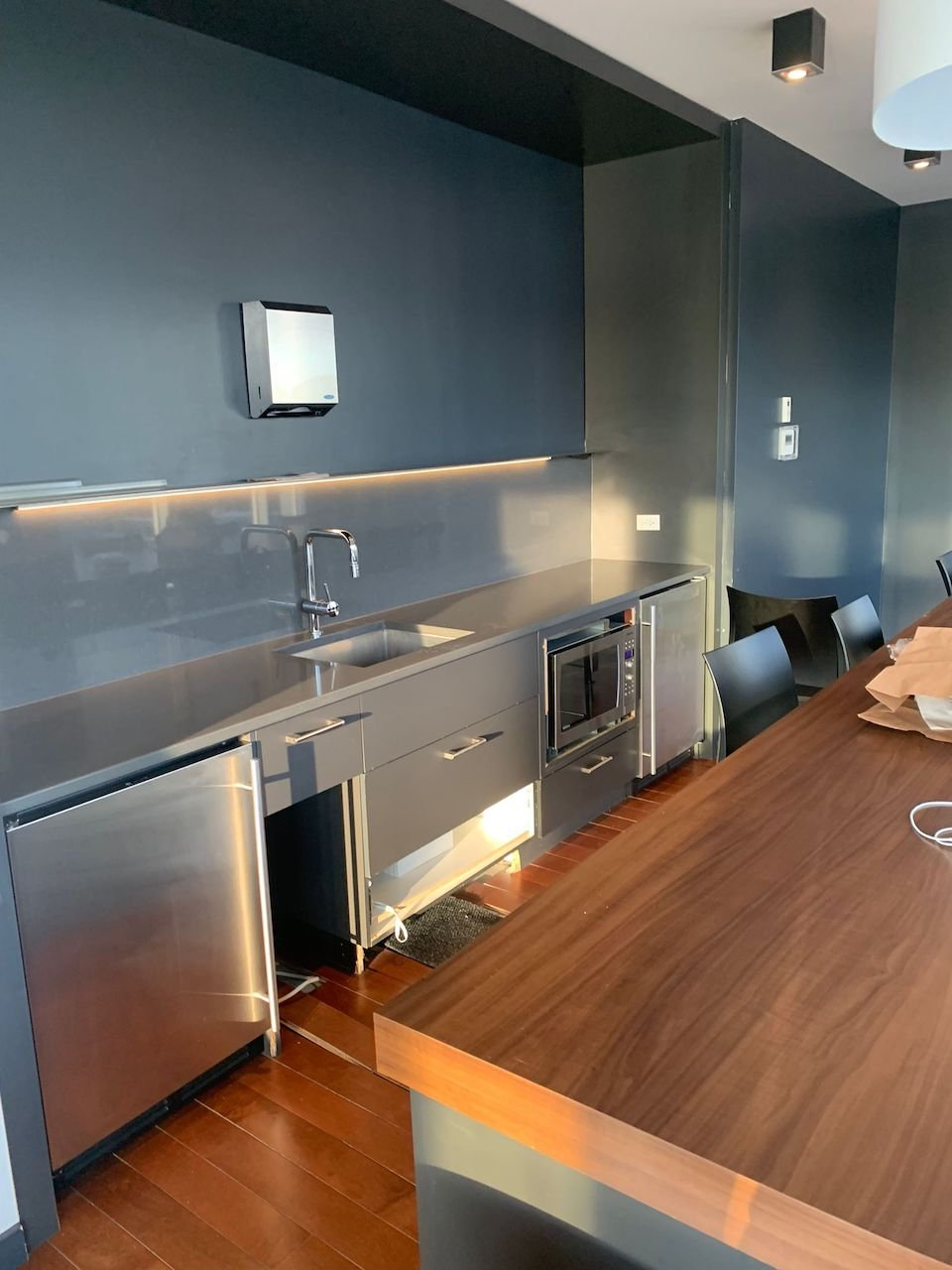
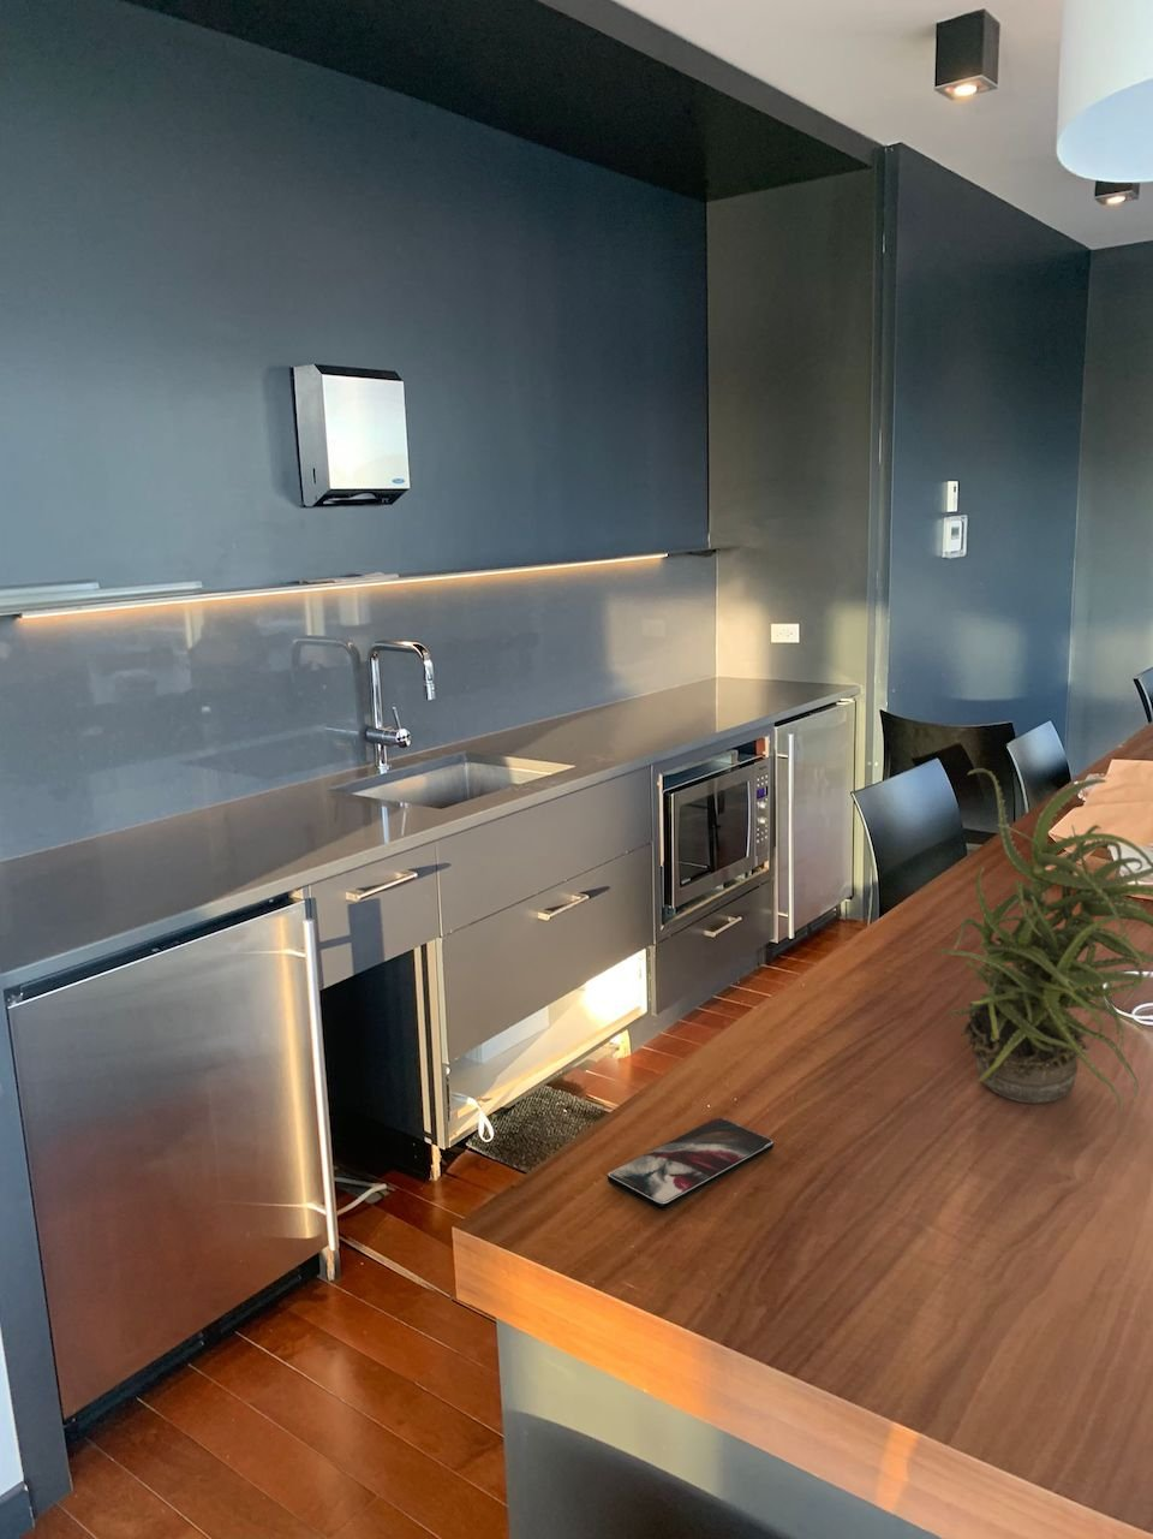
+ potted plant [936,767,1153,1112]
+ smartphone [607,1117,775,1211]
